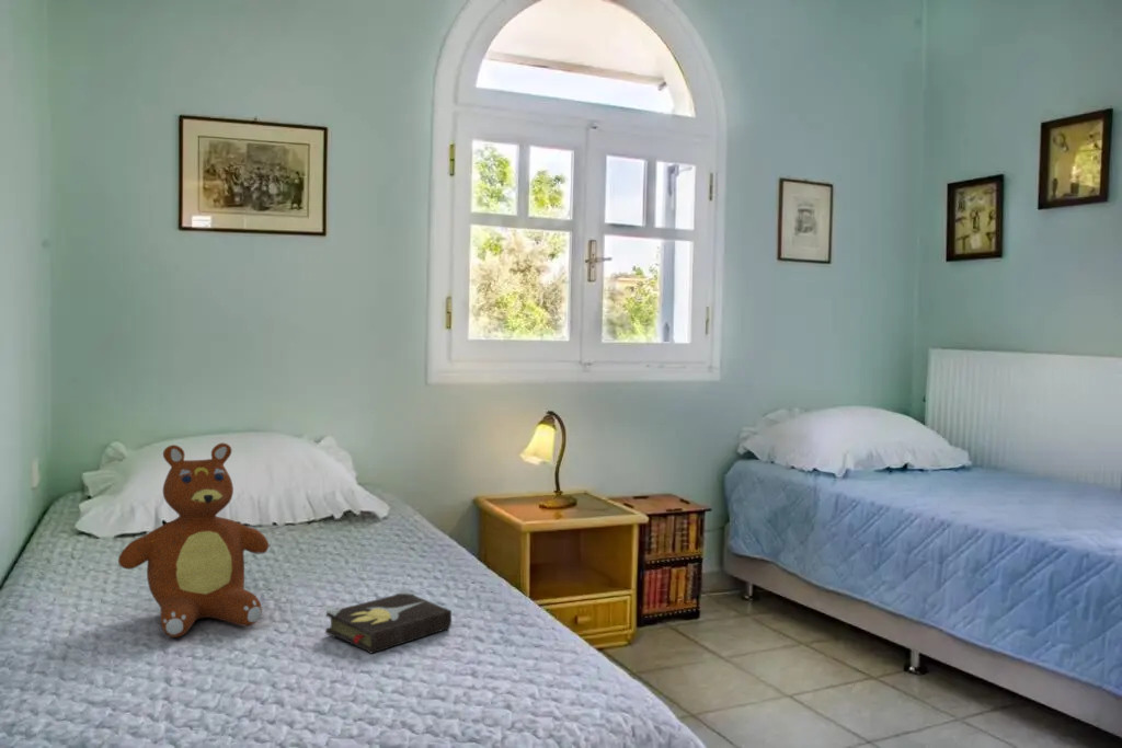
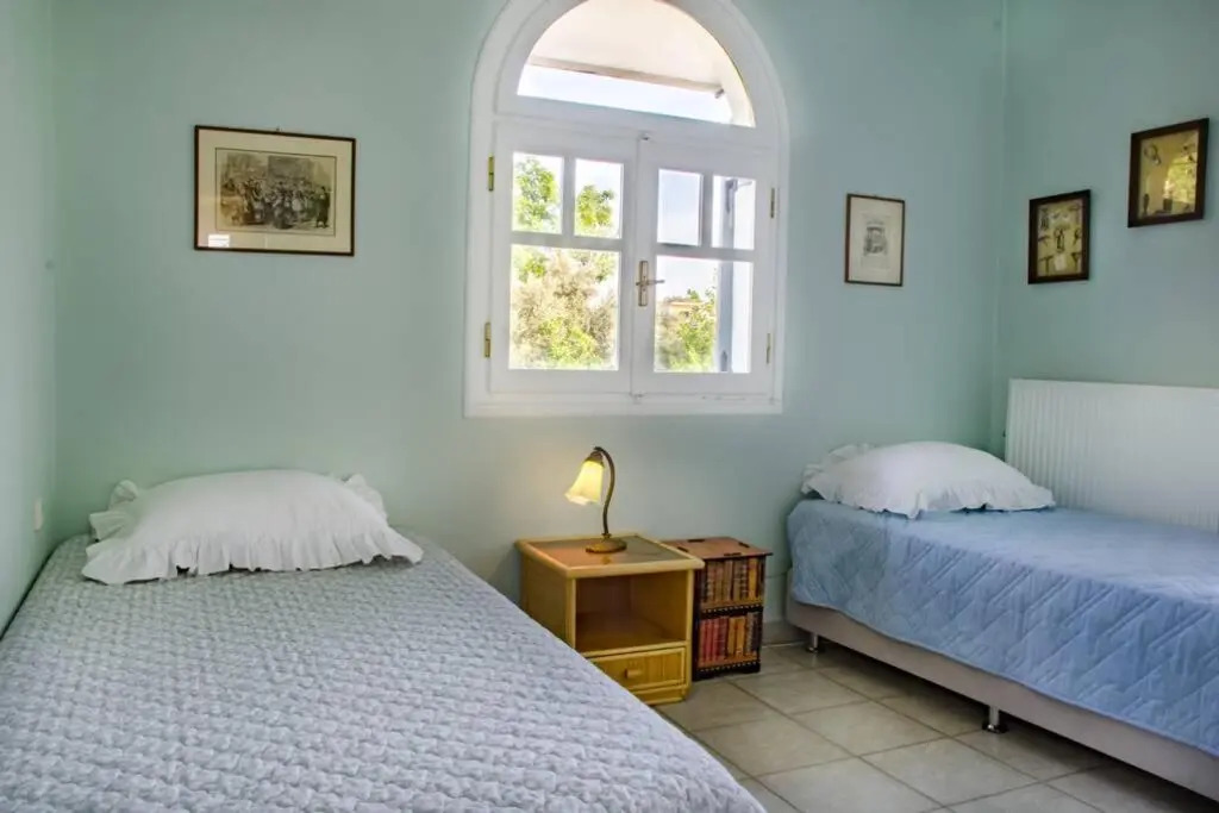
- teddy bear [117,442,270,638]
- hardback book [324,590,453,655]
